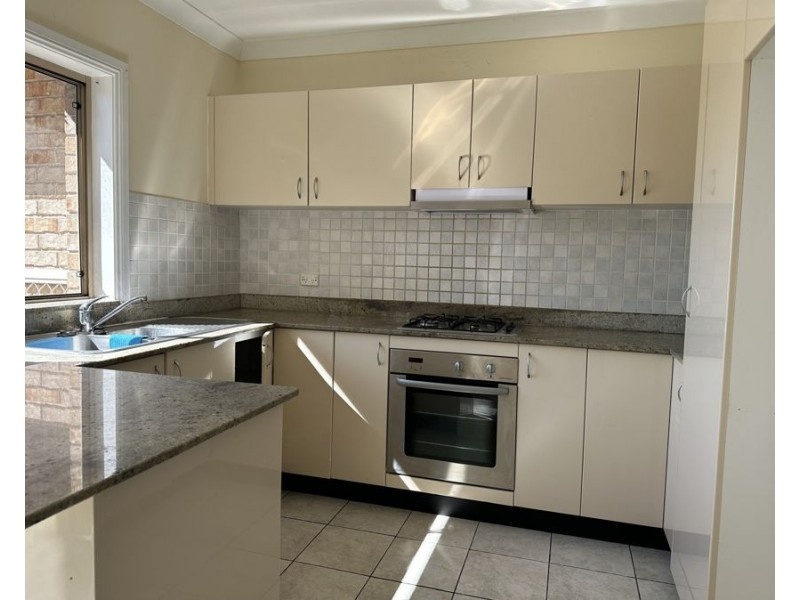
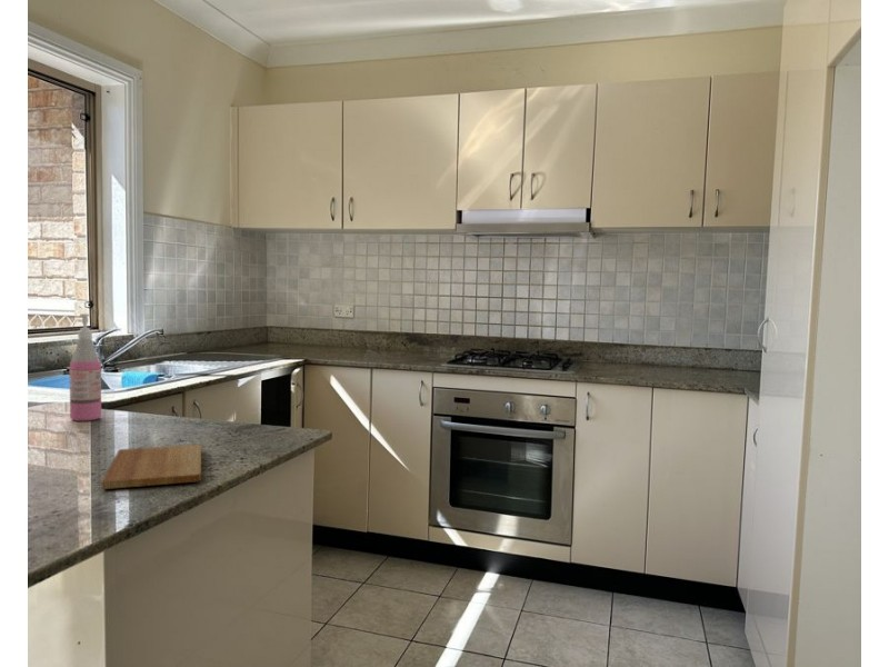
+ cutting board [101,444,202,490]
+ soap dispenser [67,312,102,422]
